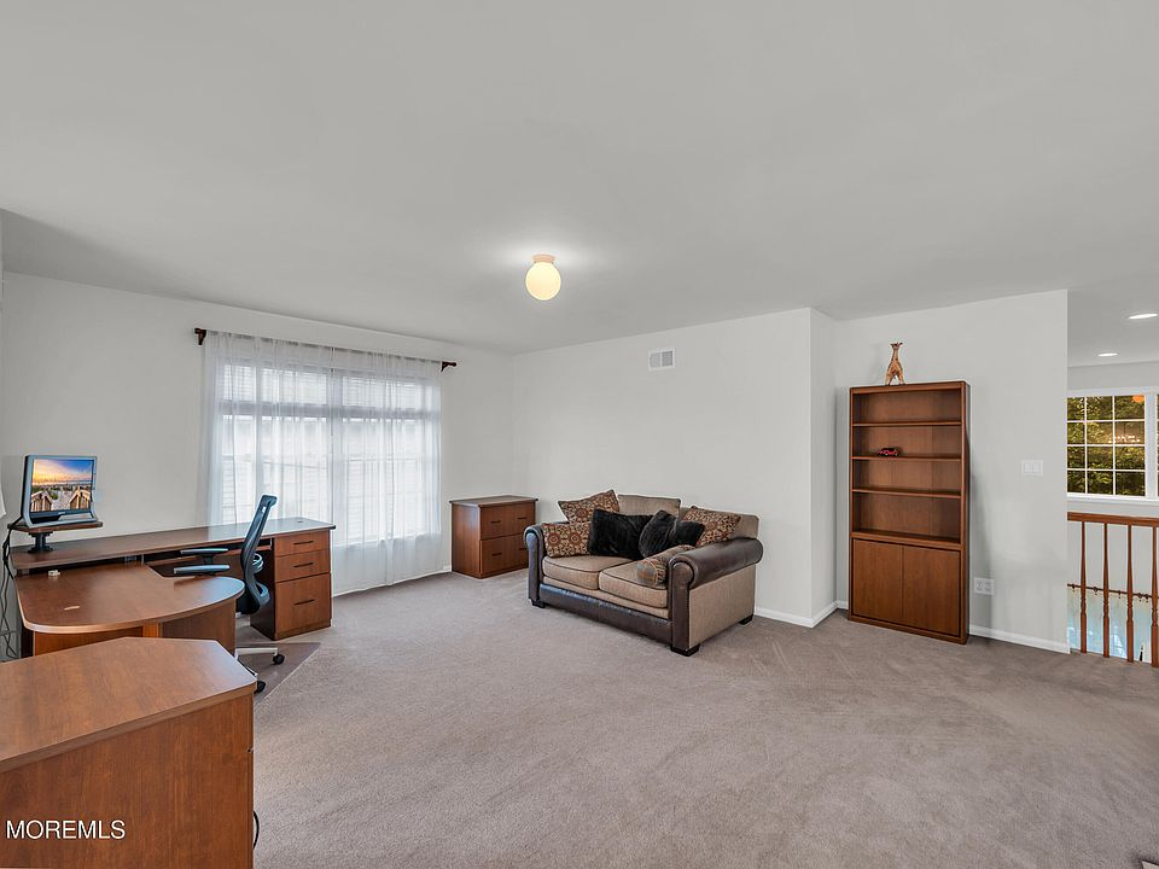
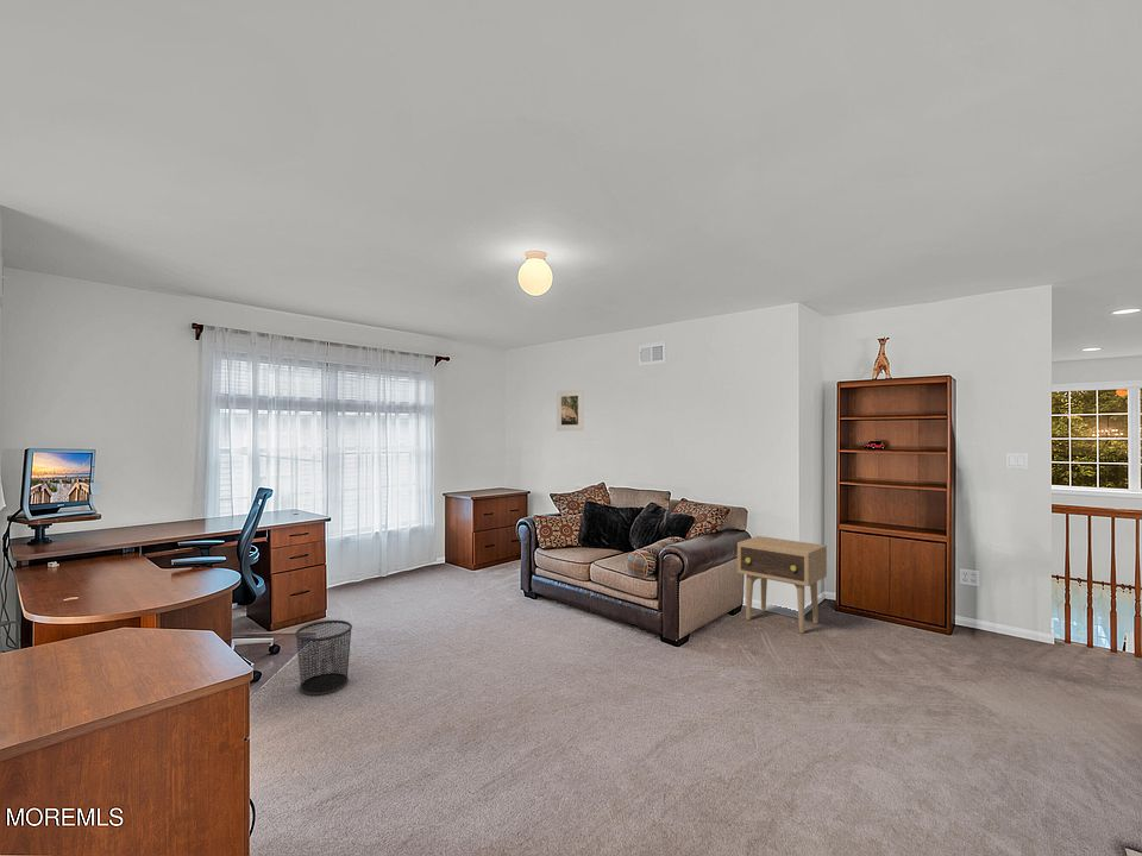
+ side table [736,535,828,635]
+ waste bin [294,619,353,697]
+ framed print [556,389,584,432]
